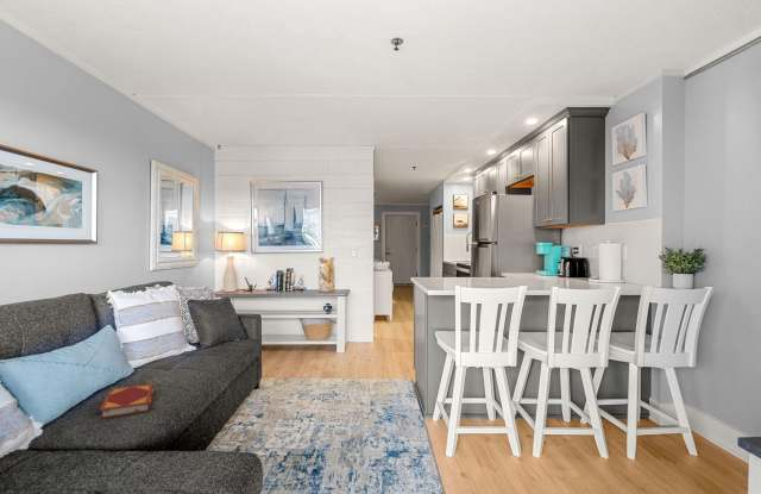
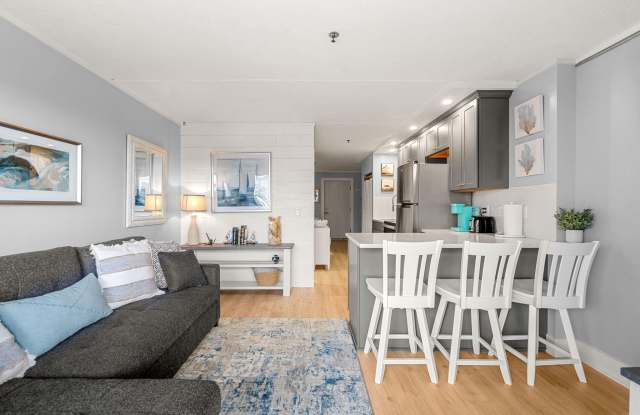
- hardback book [98,382,156,420]
